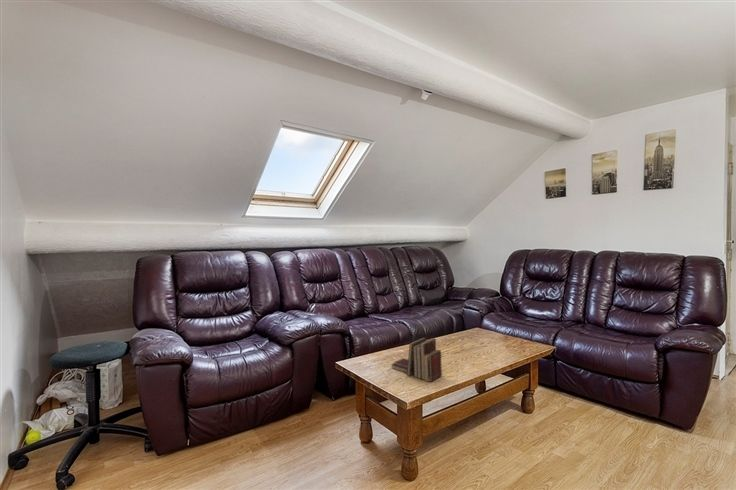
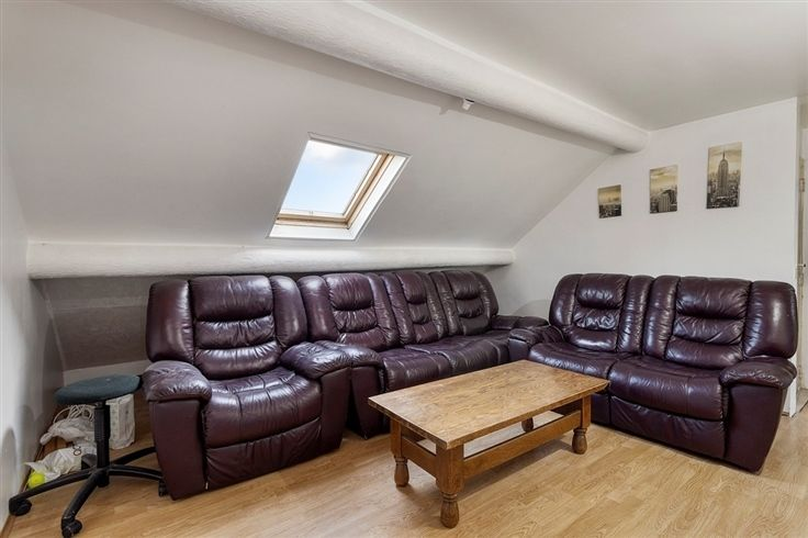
- book [390,336,443,383]
